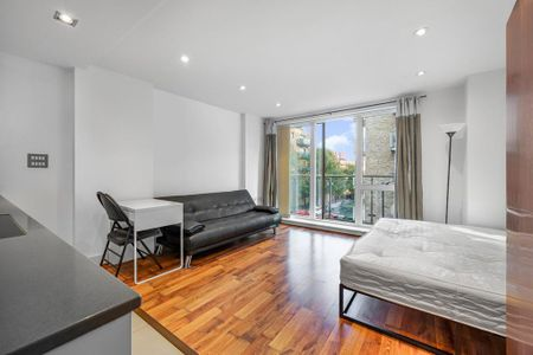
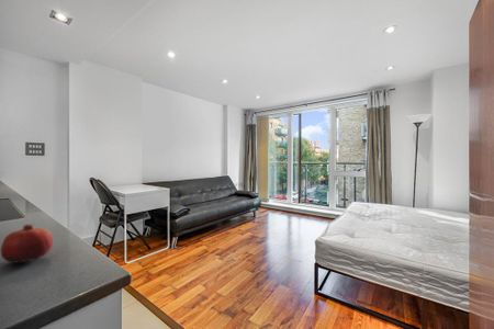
+ fruit [0,224,54,264]
